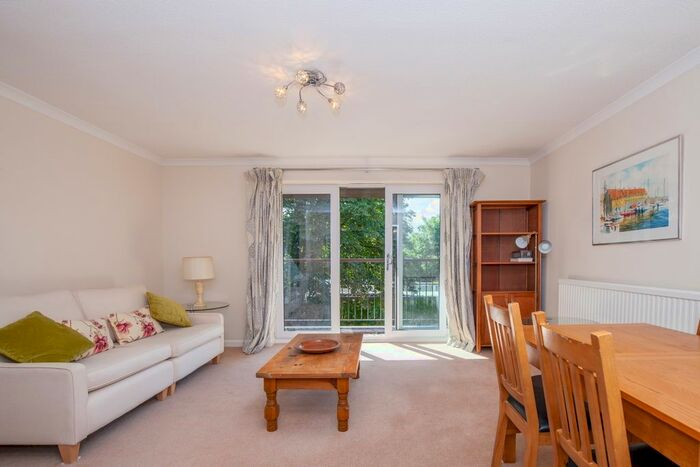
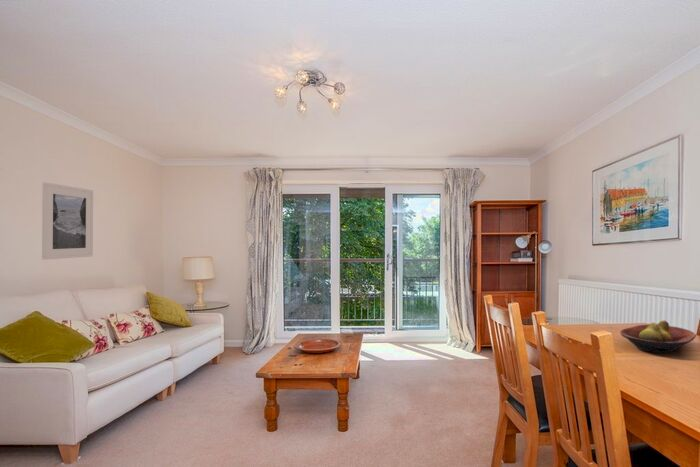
+ fruit bowl [619,319,697,354]
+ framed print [41,181,94,261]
